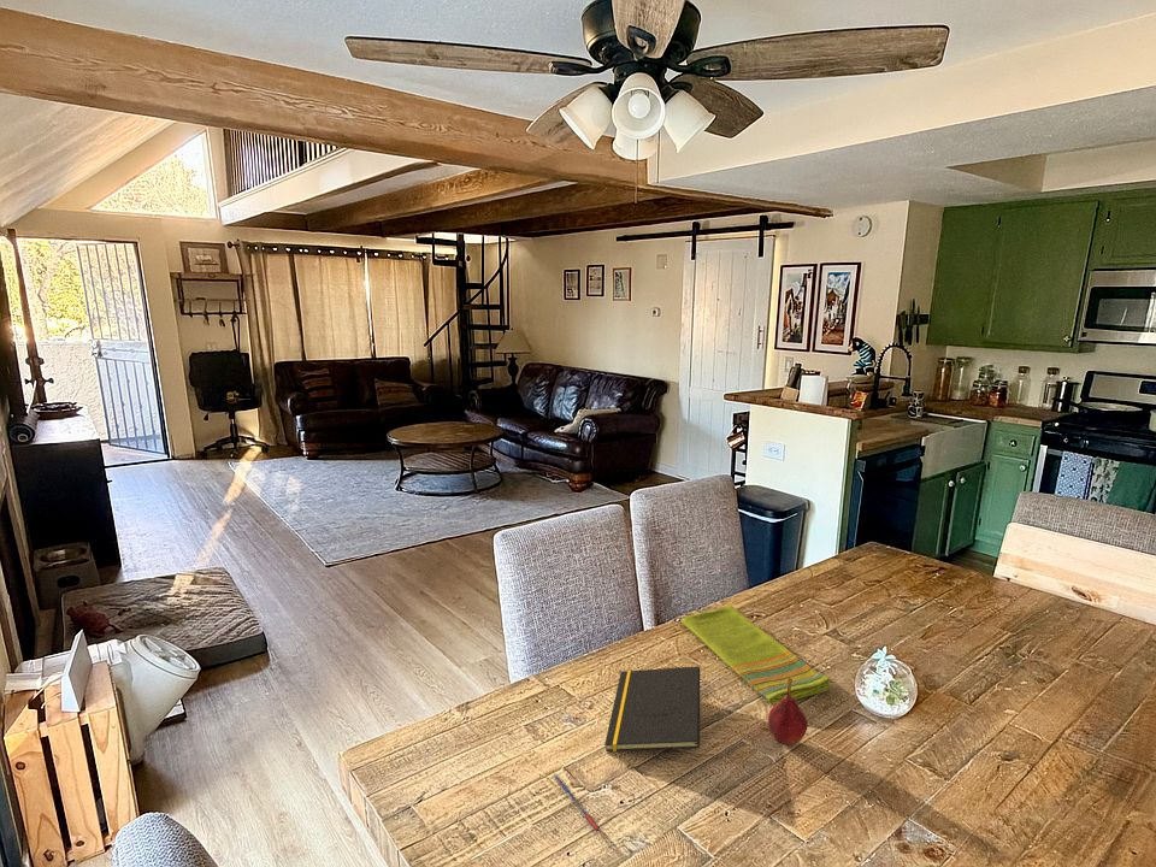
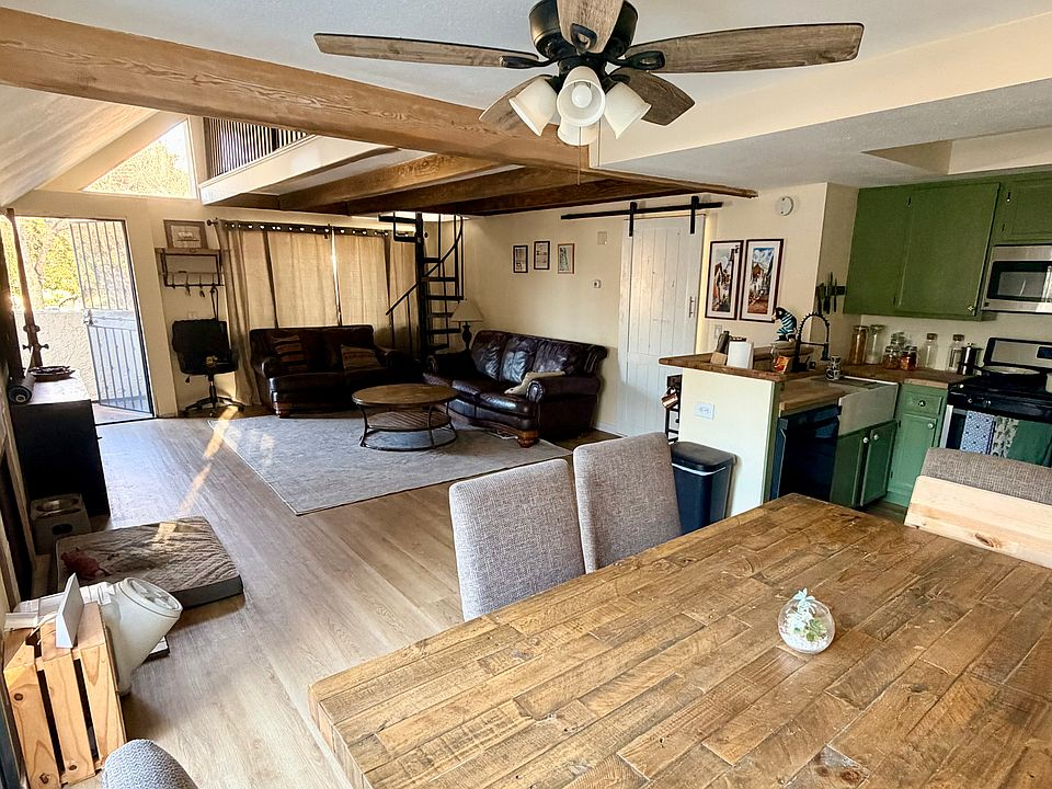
- dish towel [679,602,831,706]
- notepad [603,665,701,753]
- pen [552,773,602,832]
- fruit [767,678,808,747]
